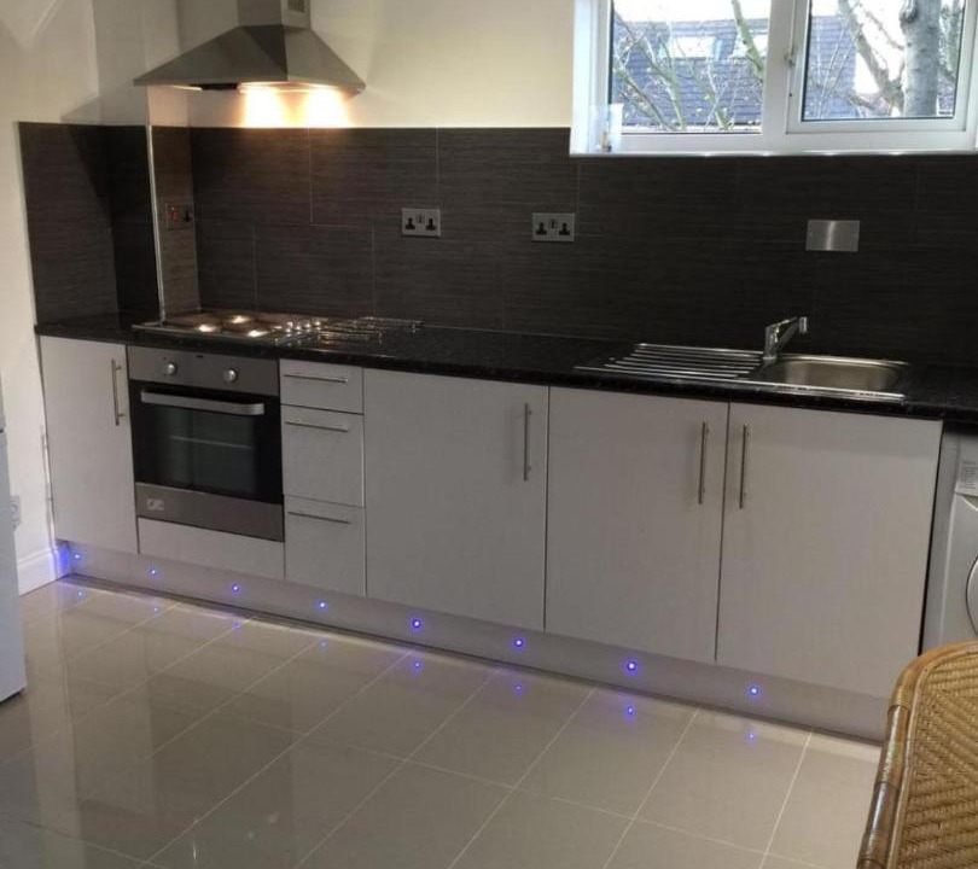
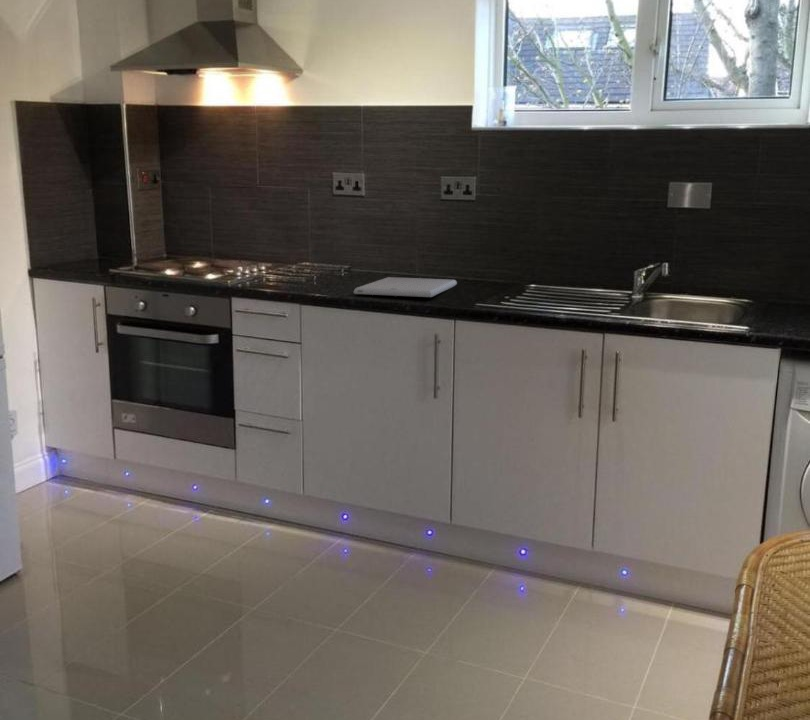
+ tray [353,276,458,298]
